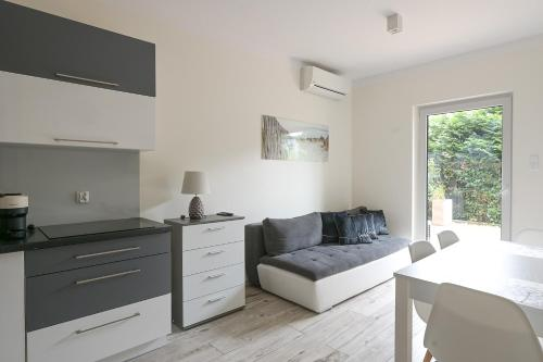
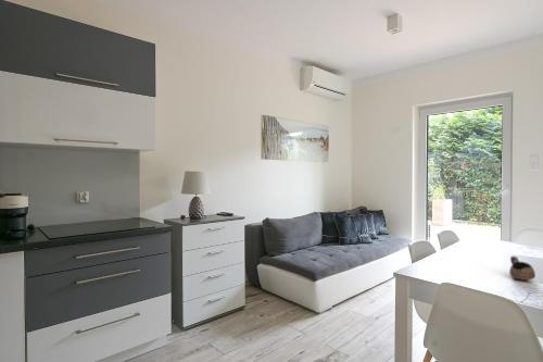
+ cup [508,255,536,282]
